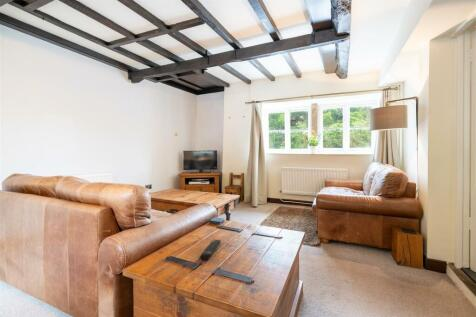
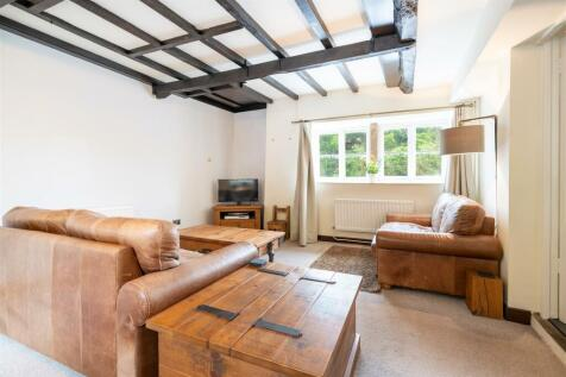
- remote control [199,239,222,261]
